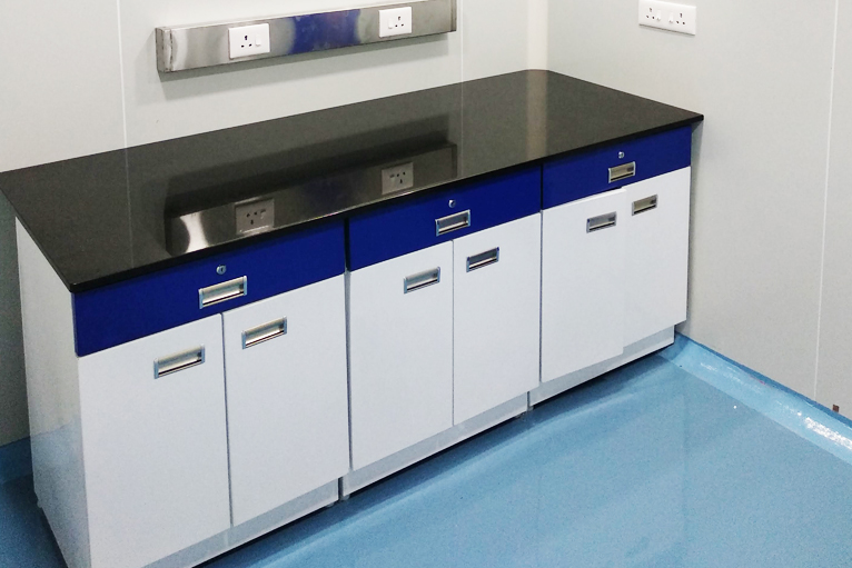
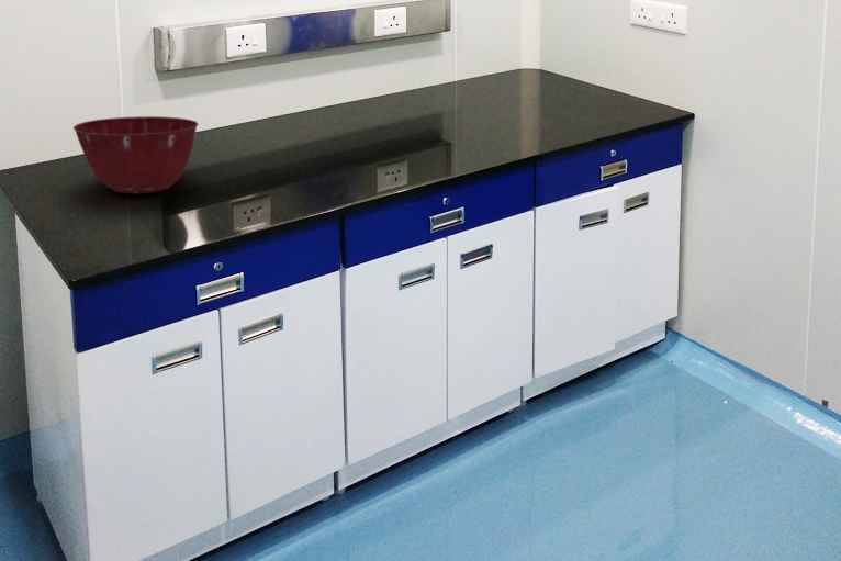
+ mixing bowl [72,115,199,194]
